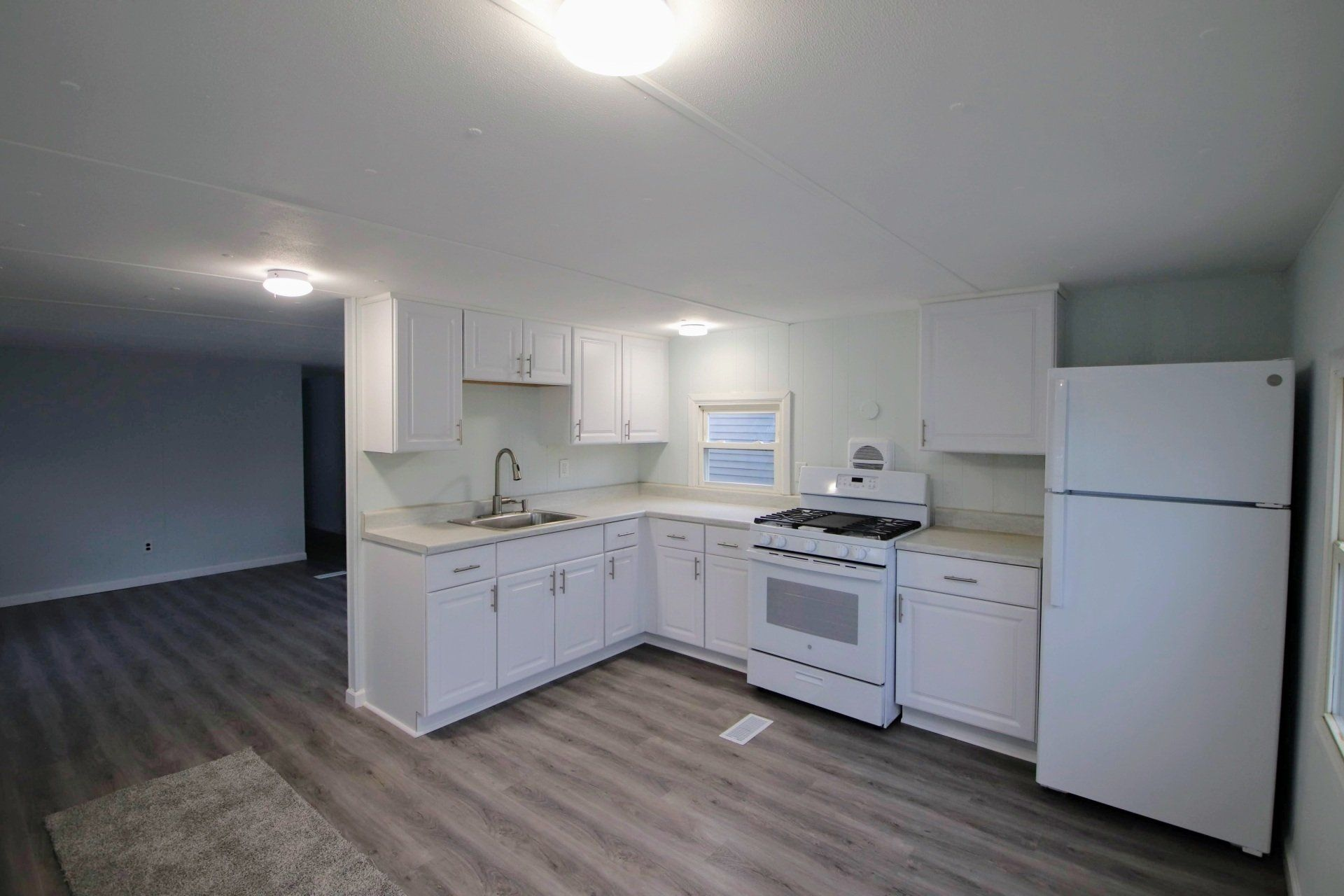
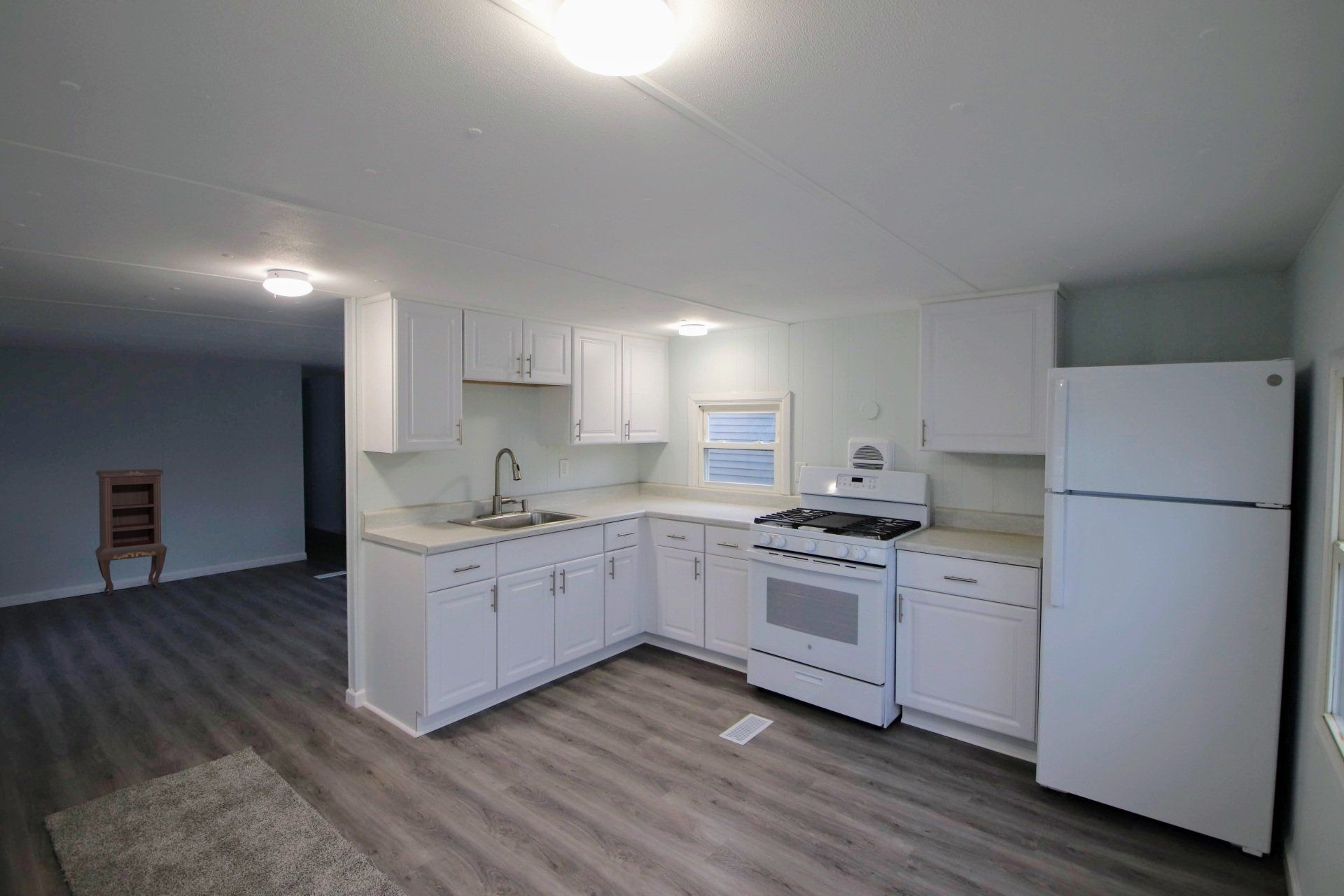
+ cabinet [94,468,168,596]
